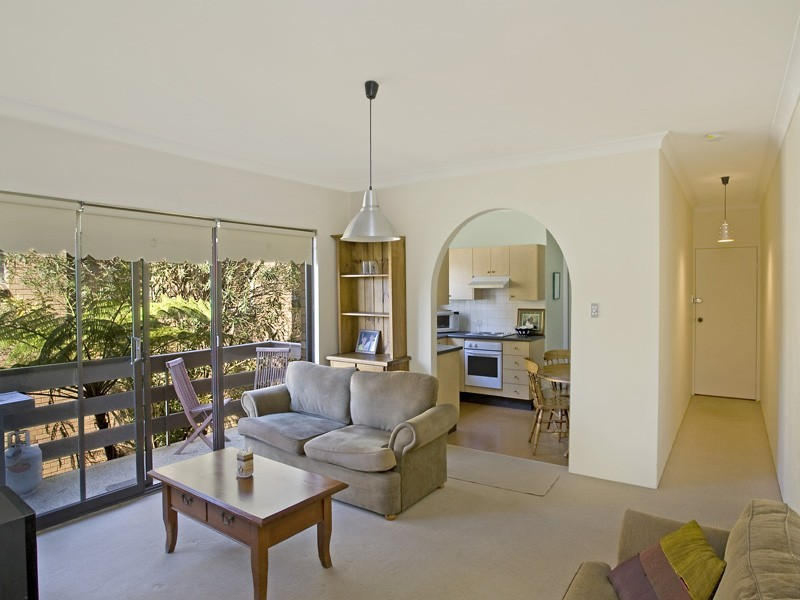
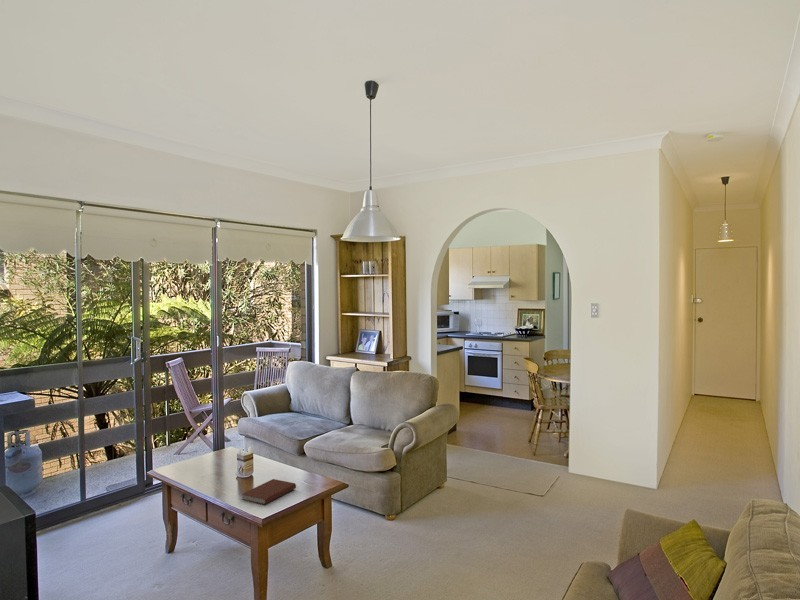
+ book [241,478,297,506]
